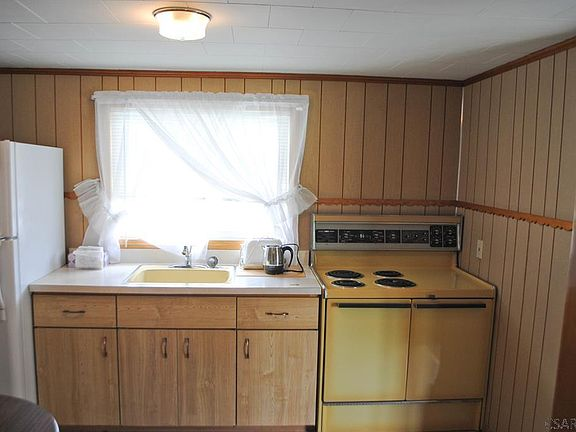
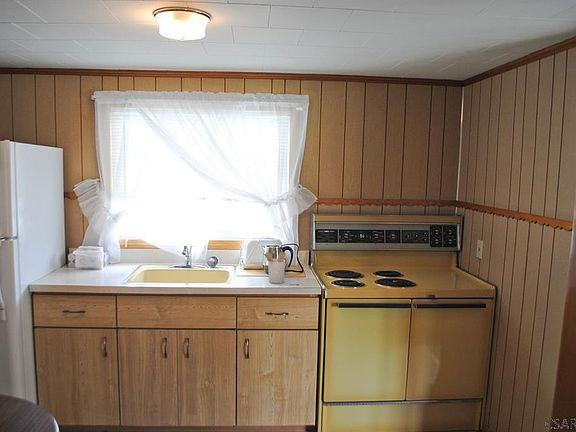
+ utensil holder [262,251,286,284]
